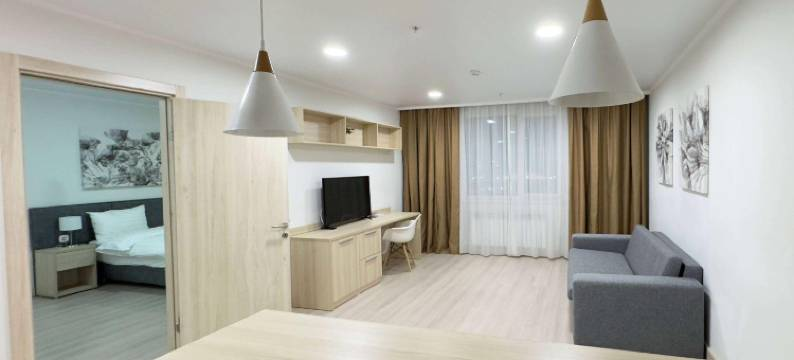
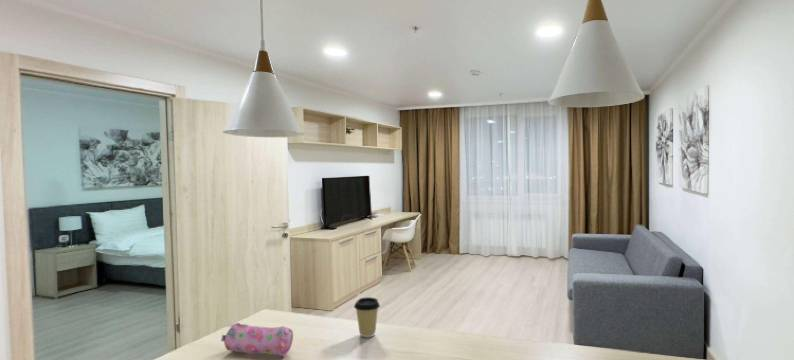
+ pencil case [220,322,294,357]
+ coffee cup [353,296,381,338]
